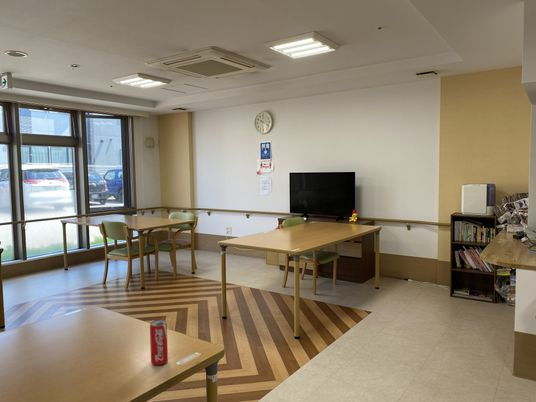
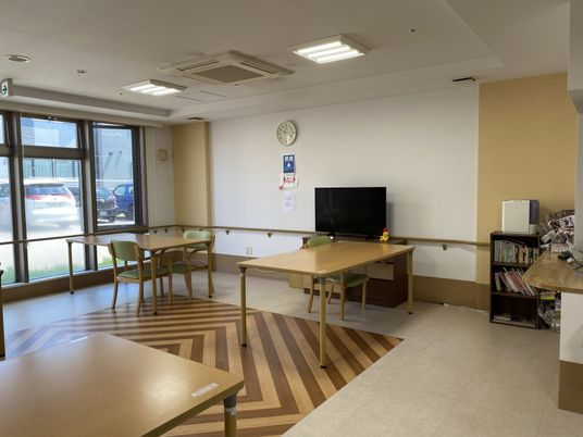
- beverage can [149,319,169,366]
